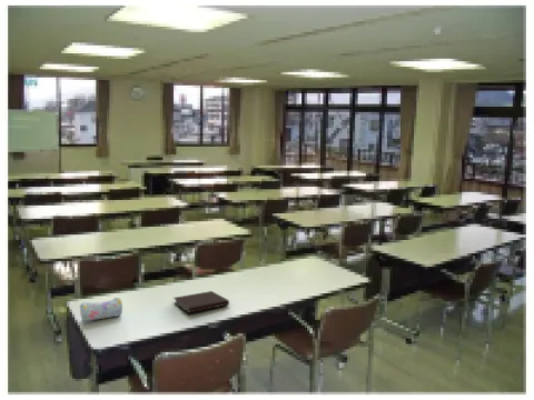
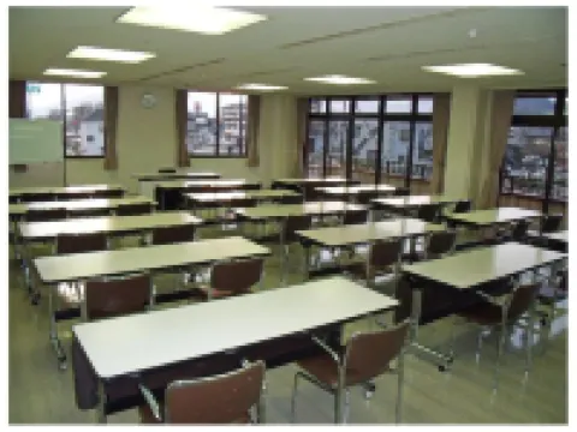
- notebook [172,290,230,314]
- pencil case [79,297,123,322]
